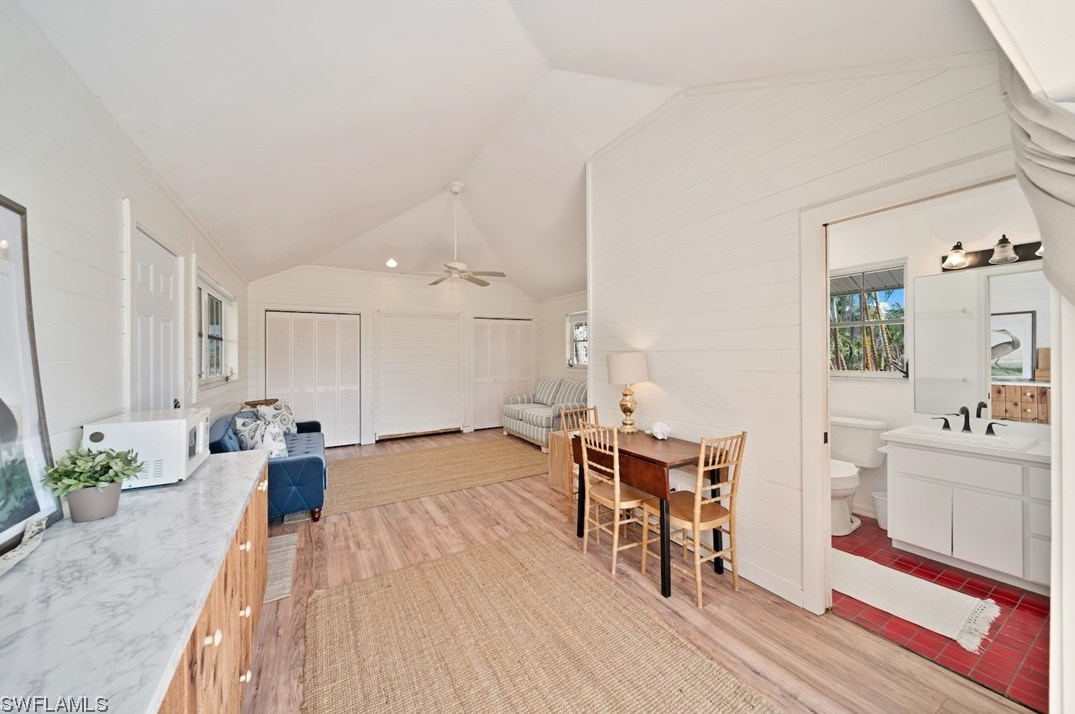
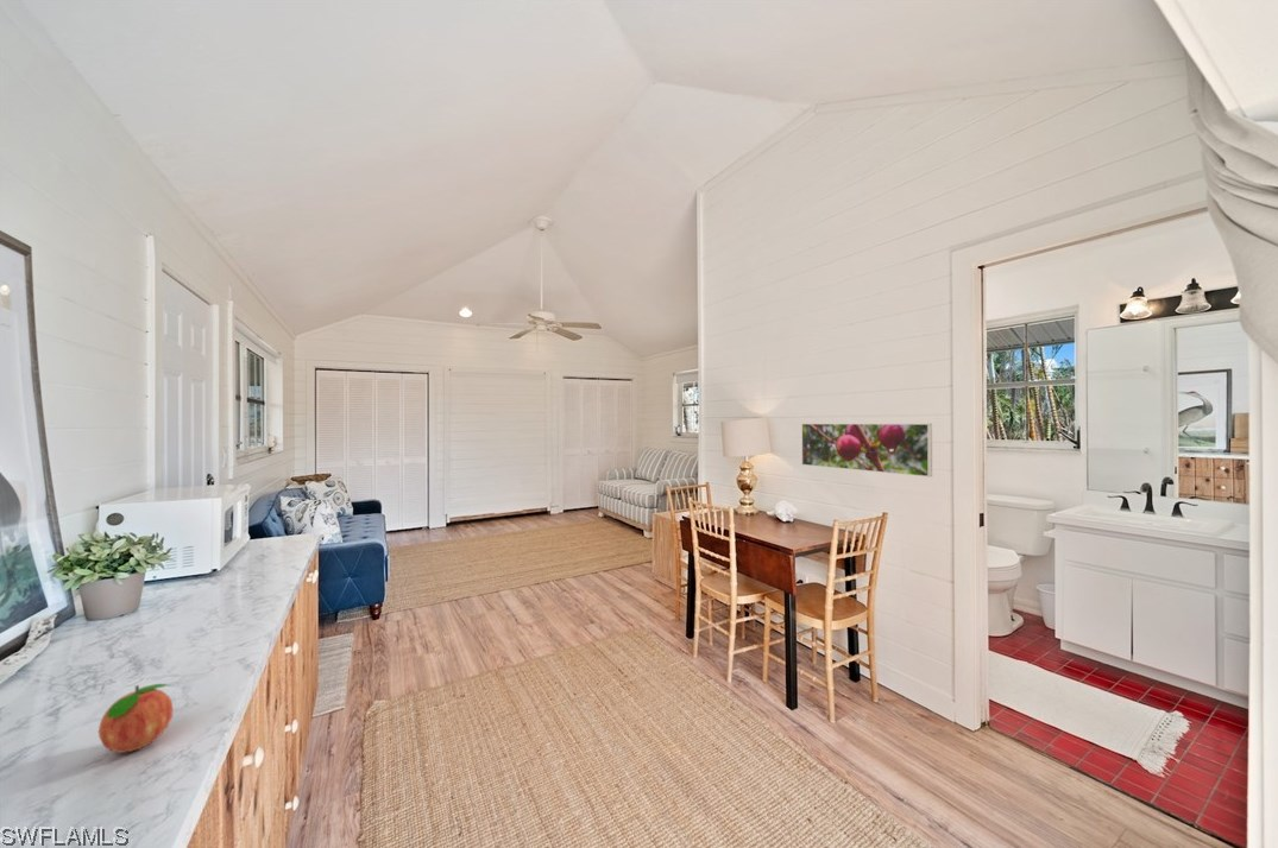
+ fruit [97,683,175,754]
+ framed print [800,423,933,477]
